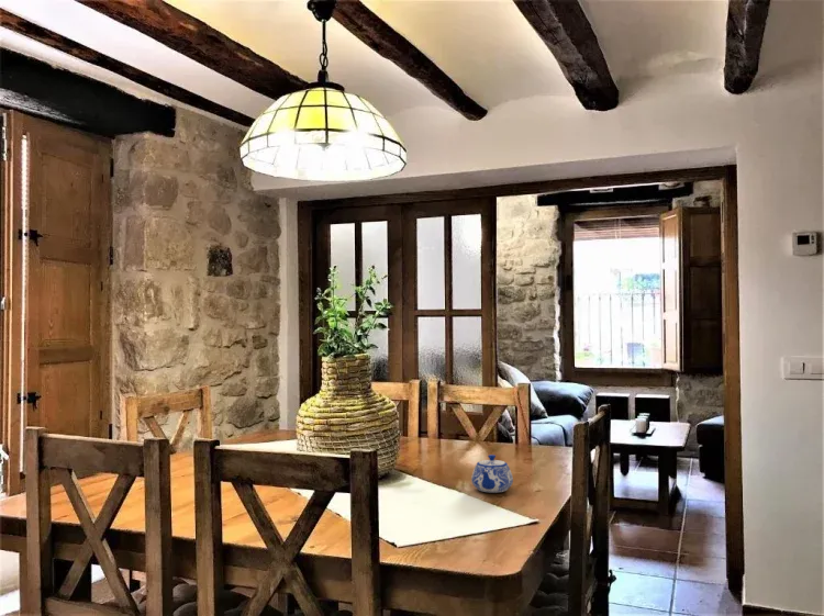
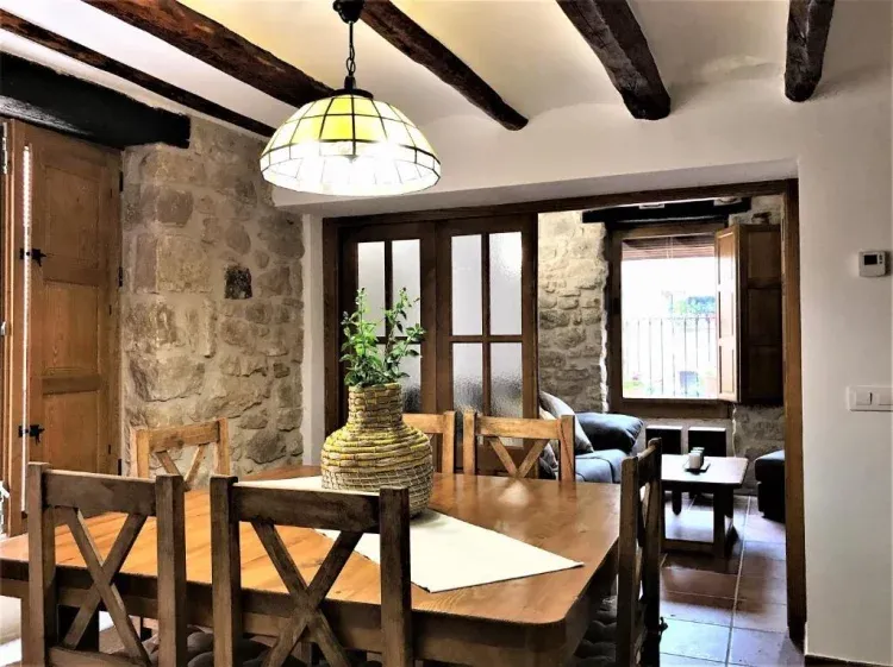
- teapot [470,453,514,494]
